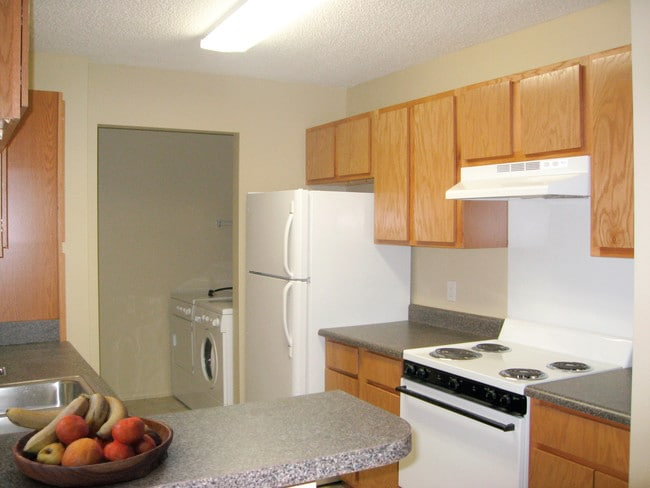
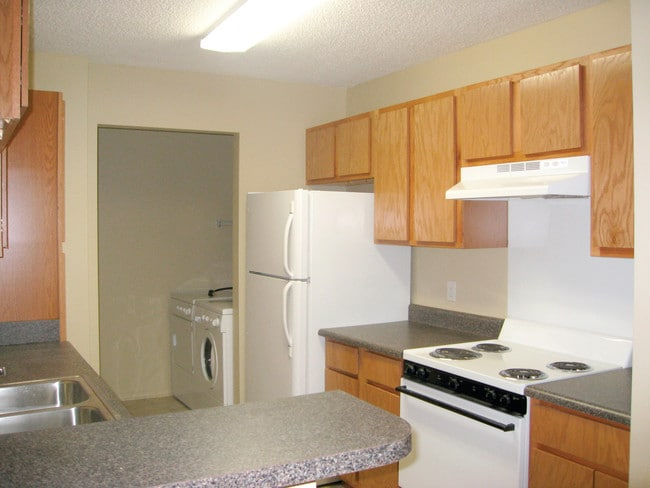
- fruit bowl [4,392,174,488]
